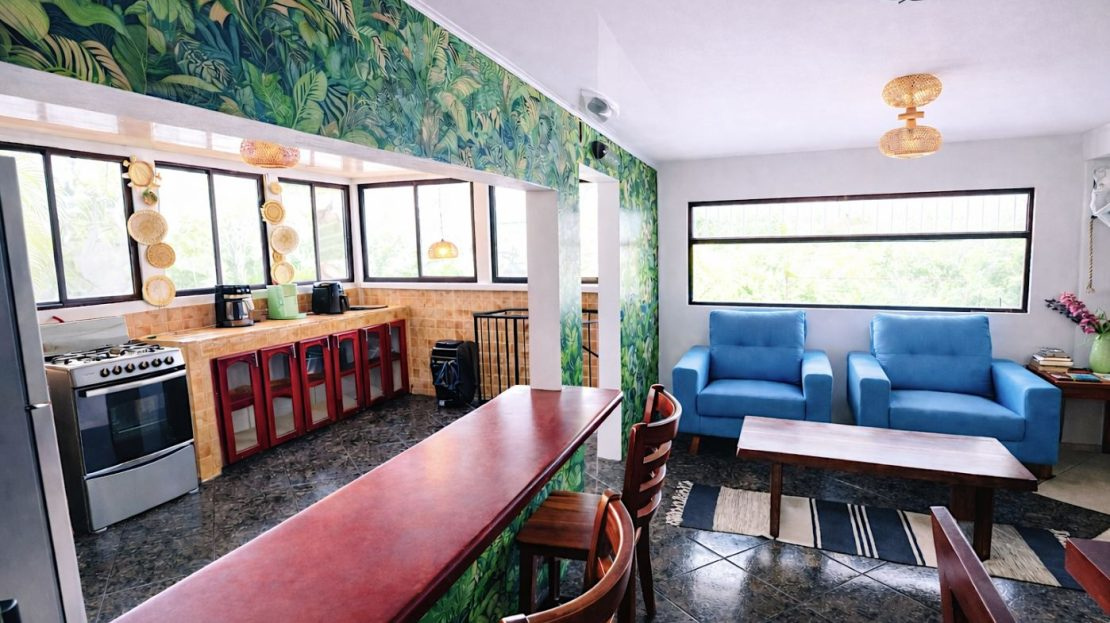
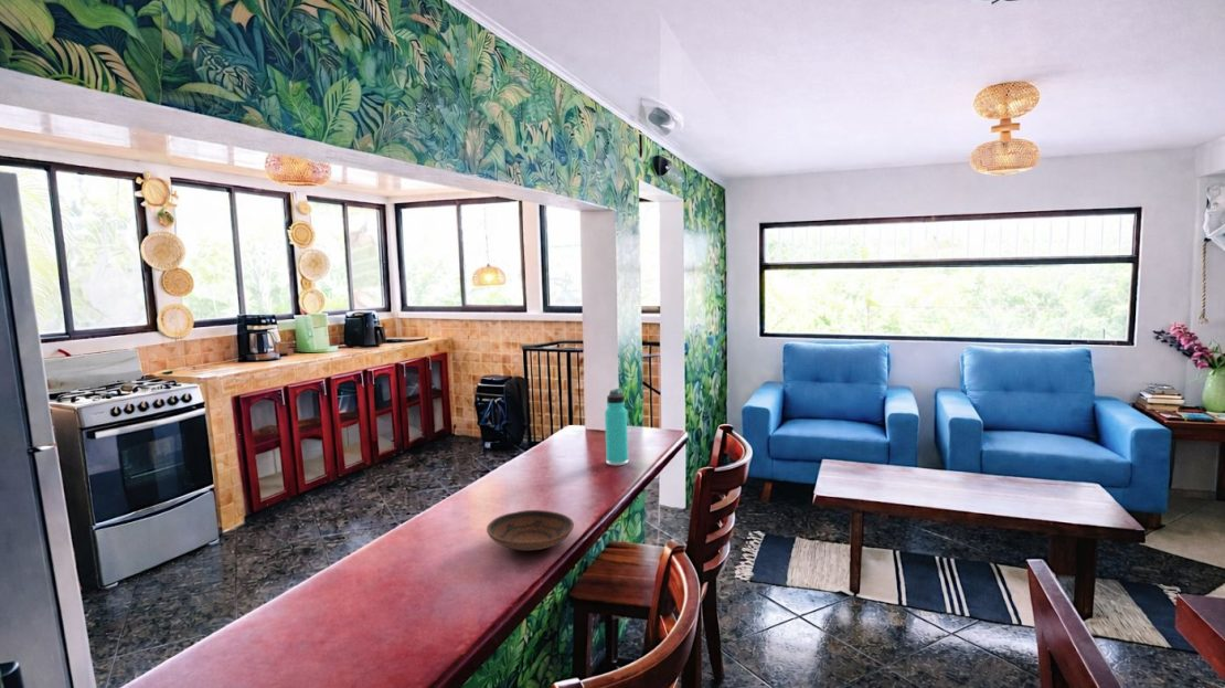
+ bowl [486,509,575,552]
+ thermos bottle [604,388,629,467]
